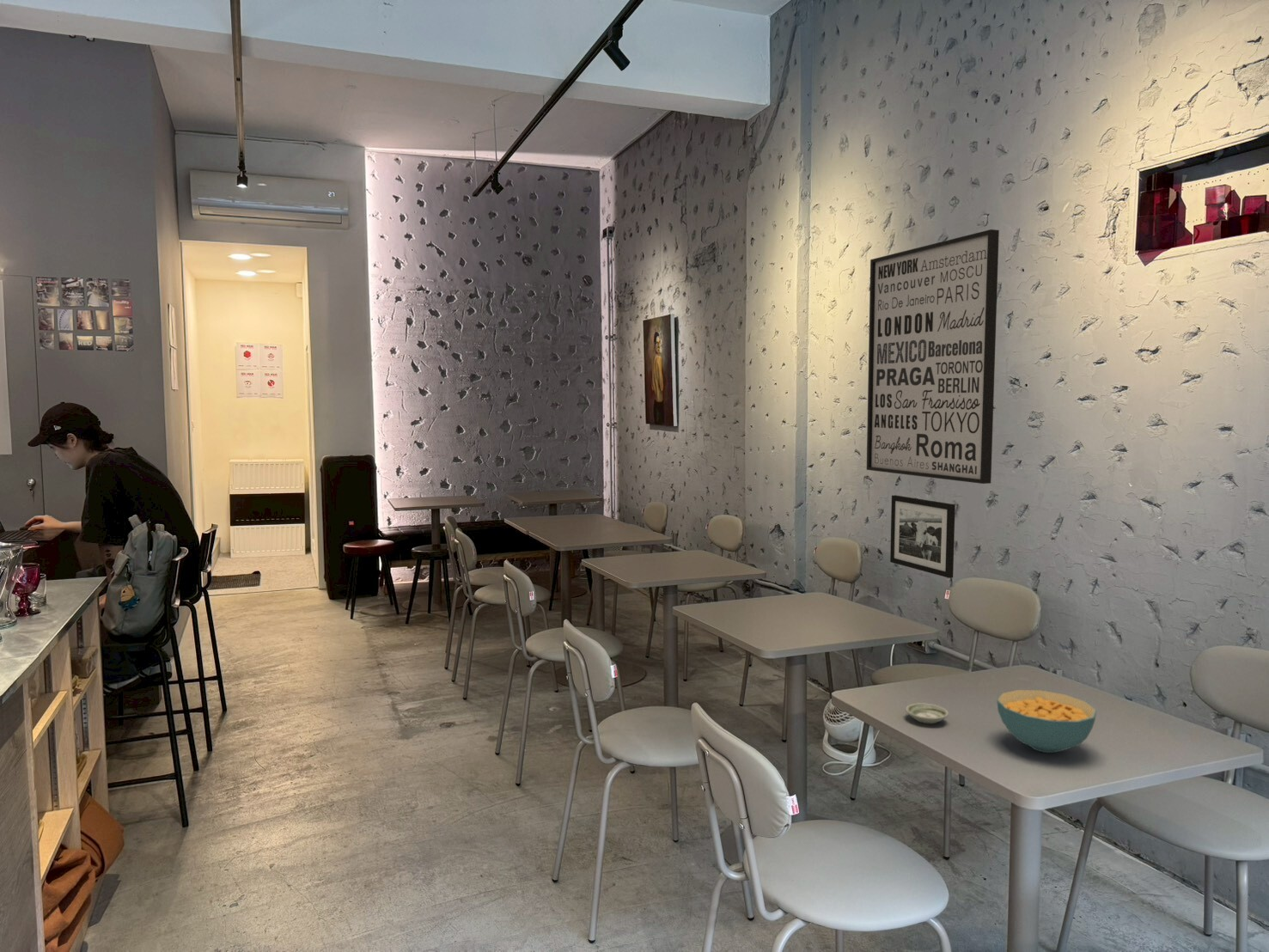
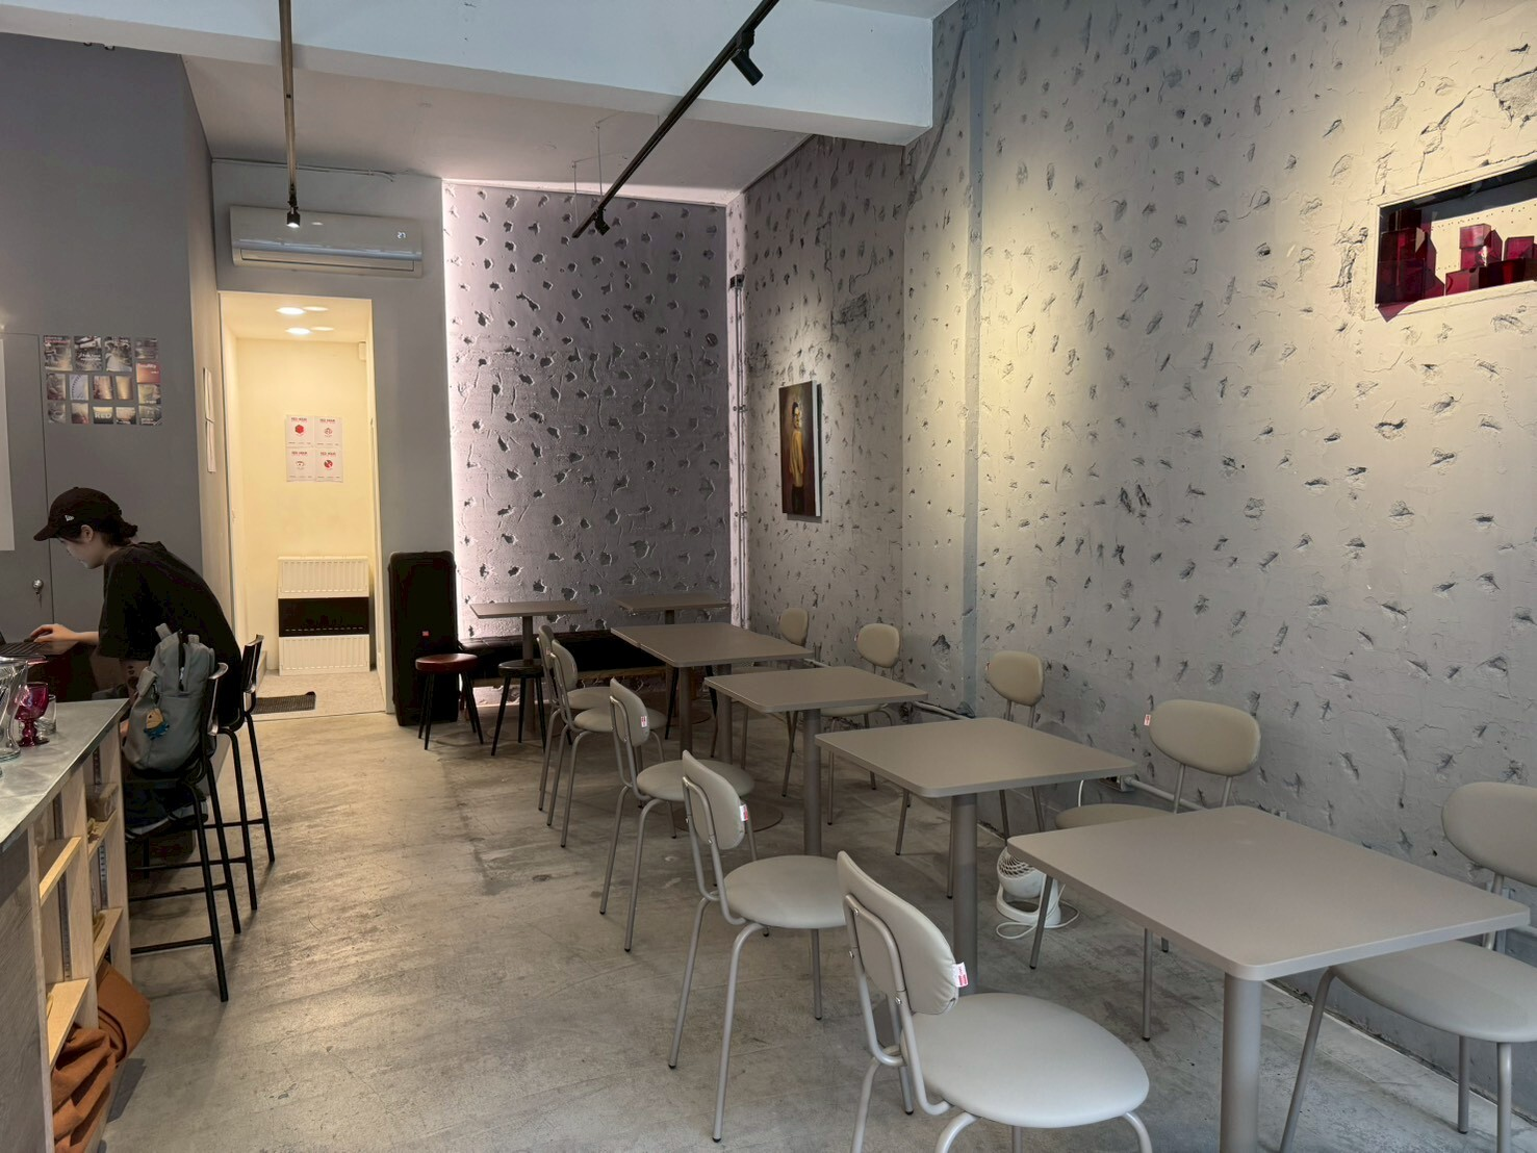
- saucer [905,702,949,724]
- wall art [866,229,1000,485]
- cereal bowl [996,689,1098,754]
- picture frame [889,494,956,579]
